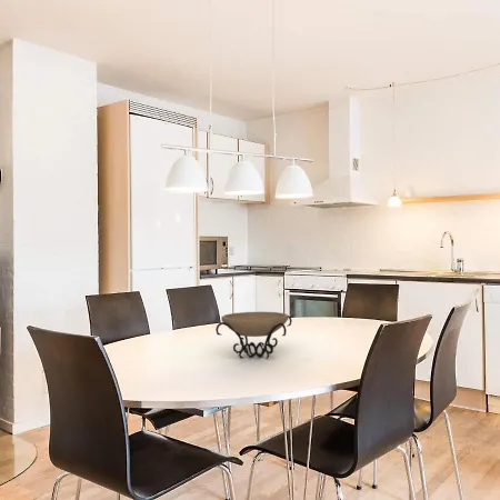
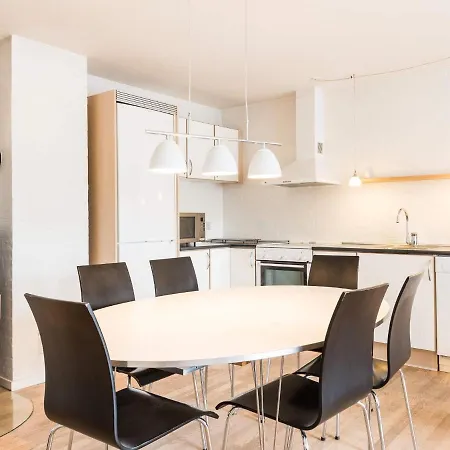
- decorative bowl [214,311,293,360]
